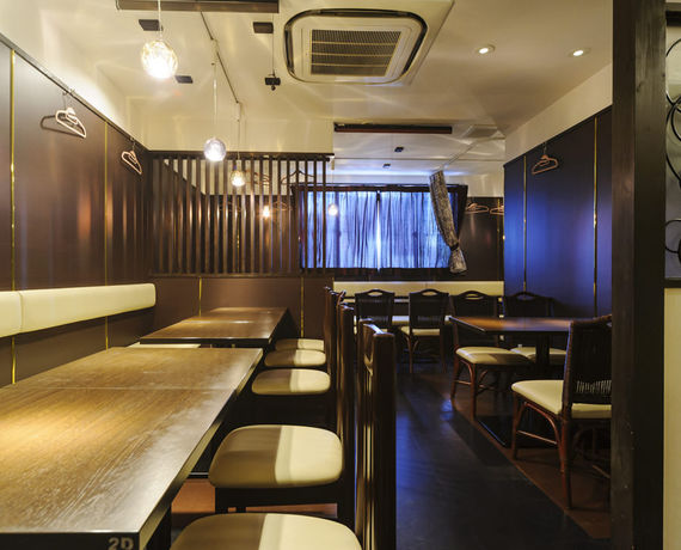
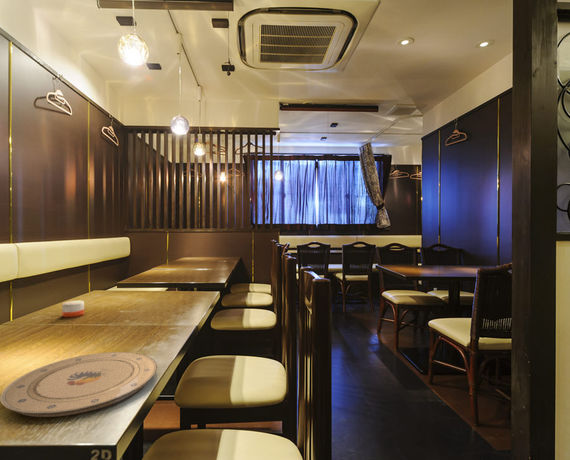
+ candle [61,295,85,318]
+ plate [0,351,158,418]
